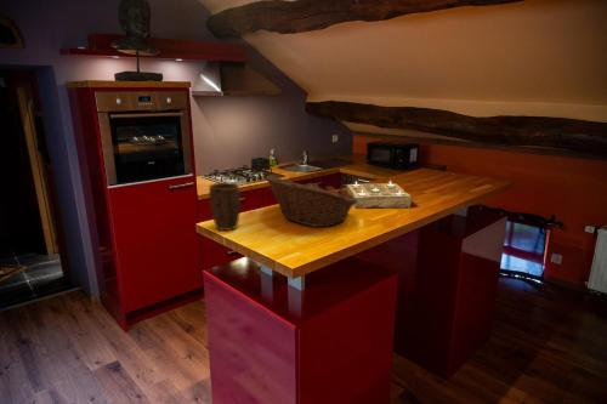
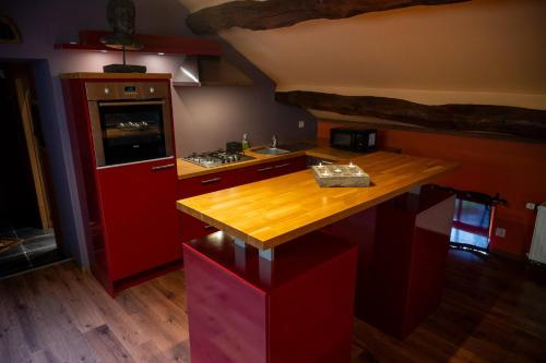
- plant pot [208,181,242,232]
- fruit basket [263,175,358,228]
